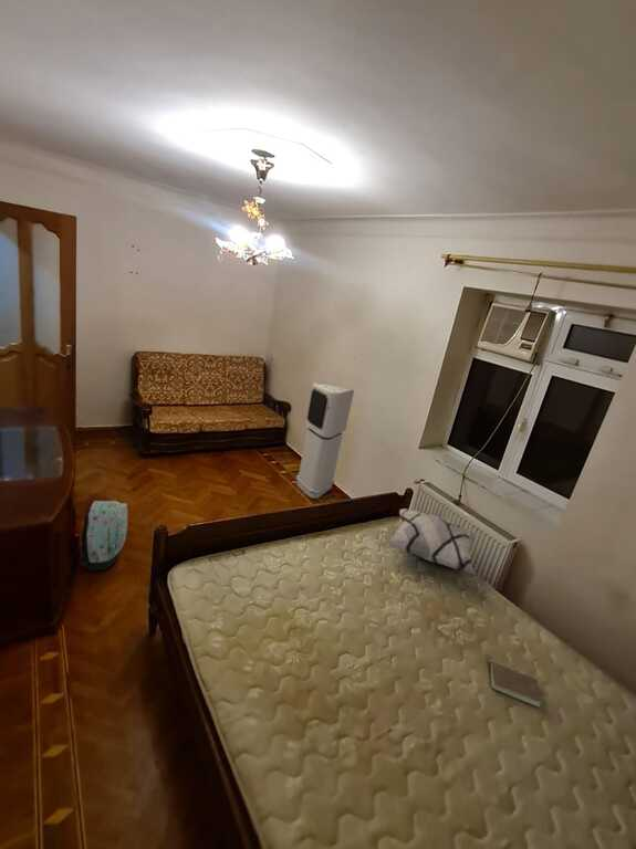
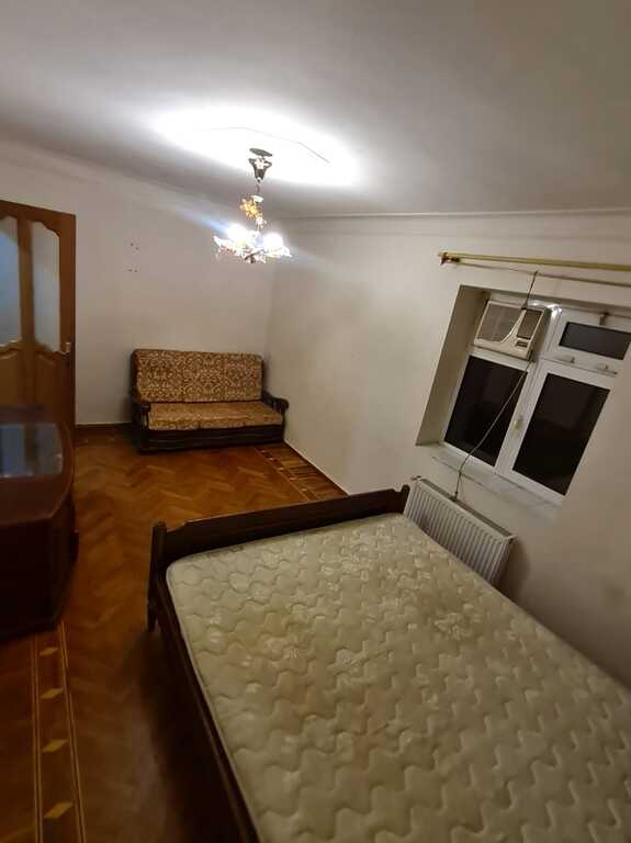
- book [488,654,543,709]
- backpack [79,499,128,572]
- air purifier [295,381,355,500]
- decorative pillow [385,507,477,576]
